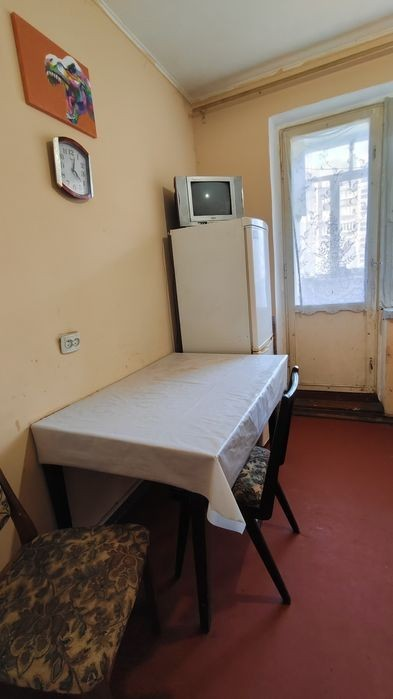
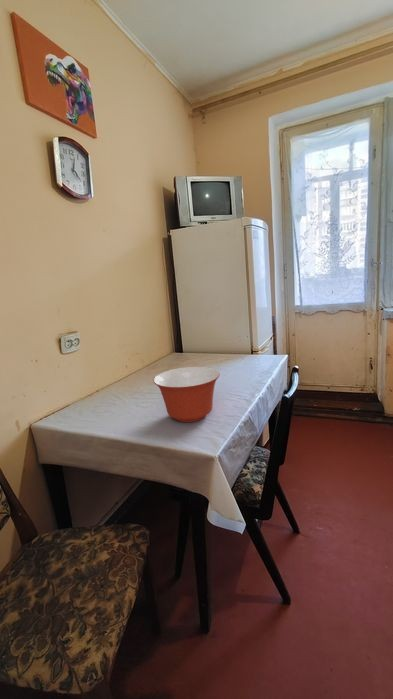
+ mixing bowl [152,366,221,423]
